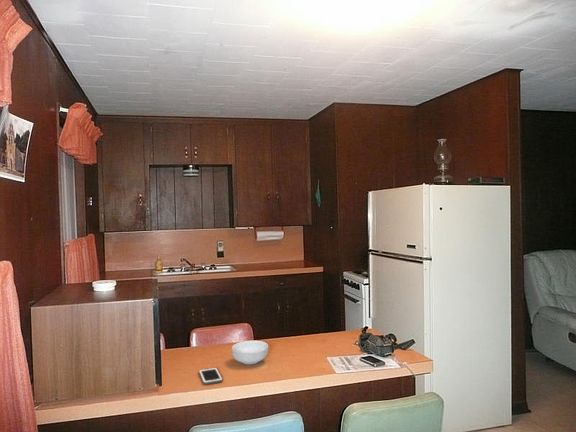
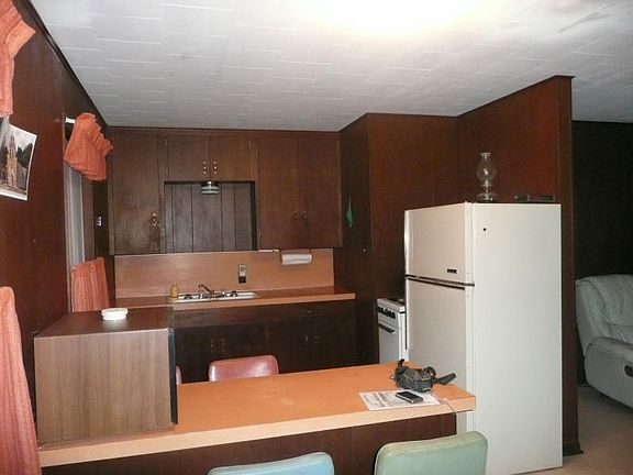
- cereal bowl [231,340,269,365]
- cell phone [198,367,224,385]
